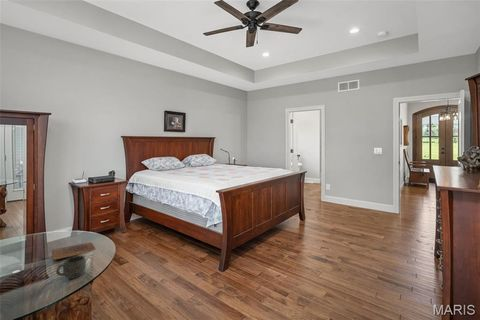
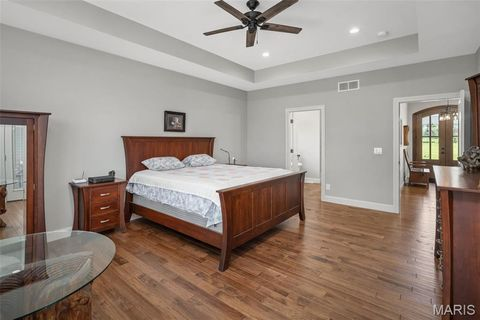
- mug [55,255,87,280]
- book [51,241,96,261]
